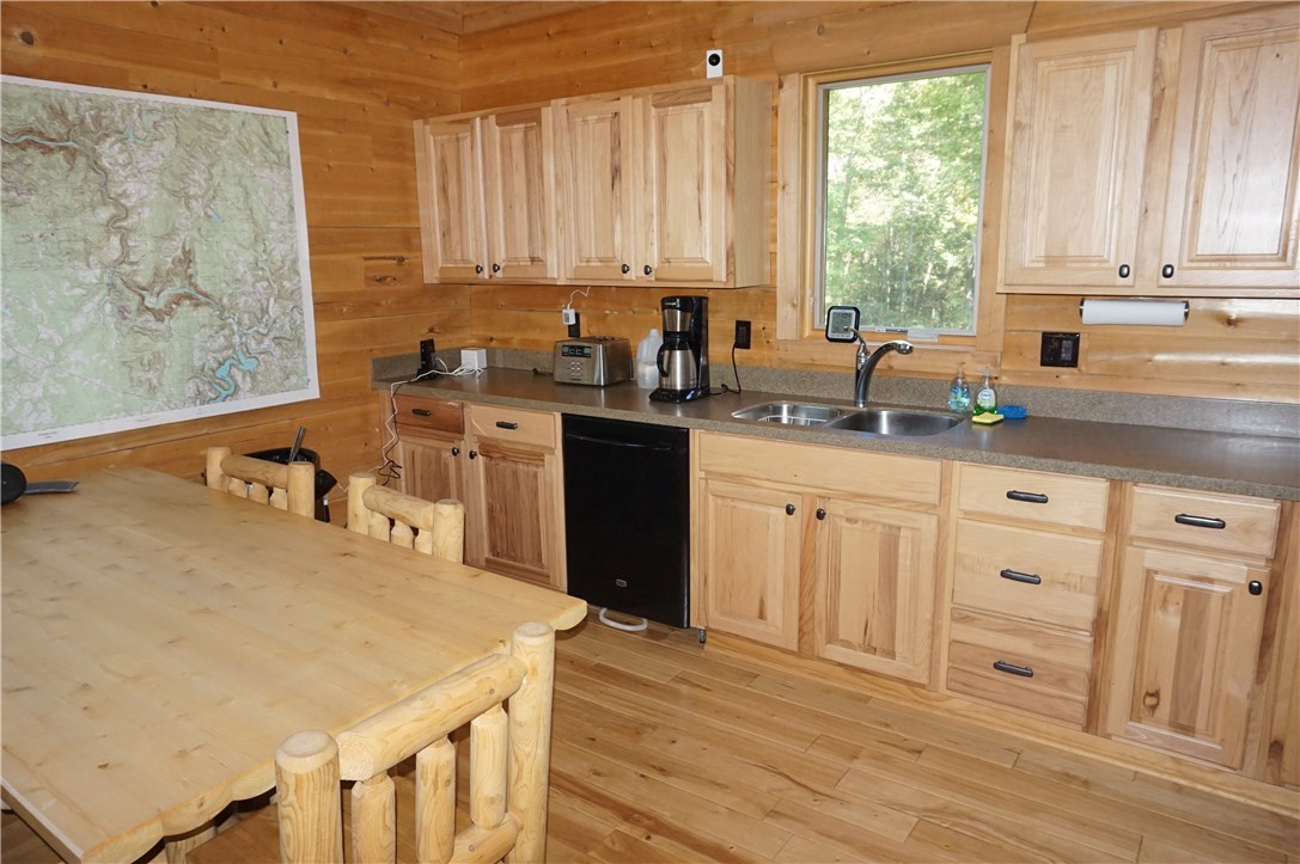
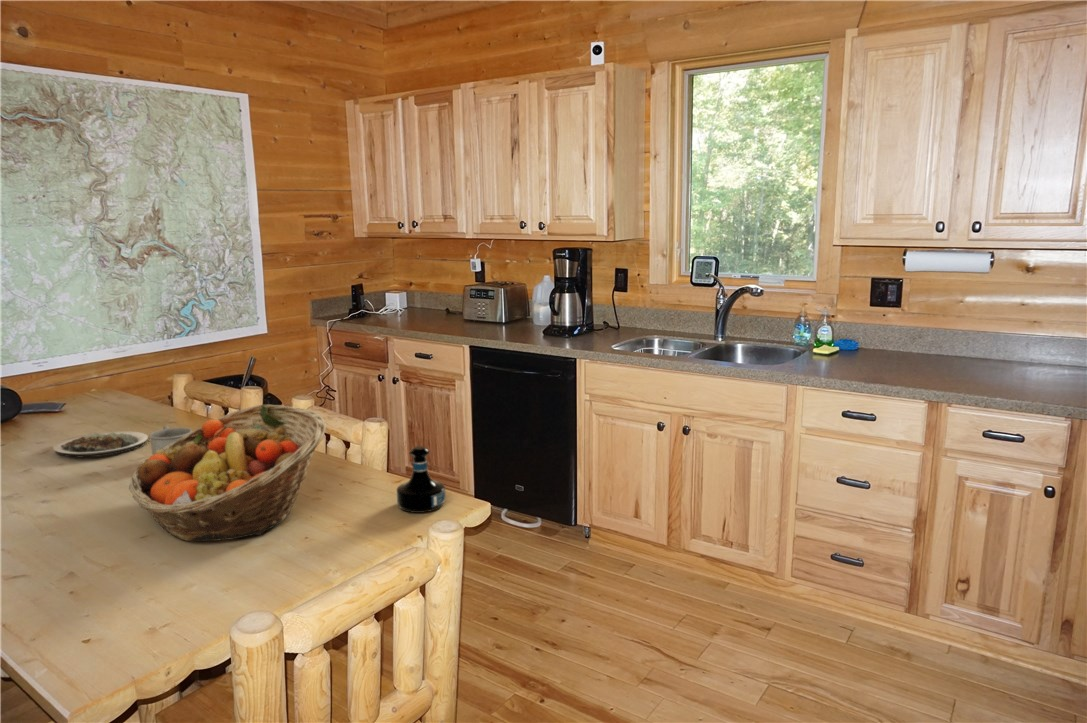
+ fruit basket [128,403,327,543]
+ tequila bottle [395,445,446,514]
+ mug [148,425,193,456]
+ plate [52,430,149,458]
